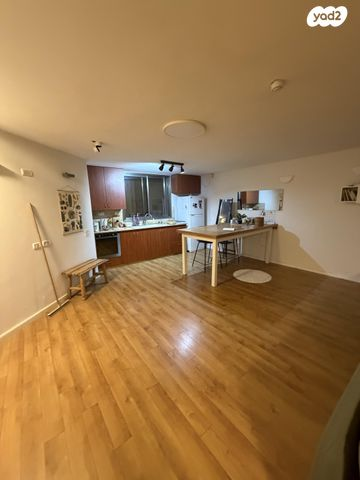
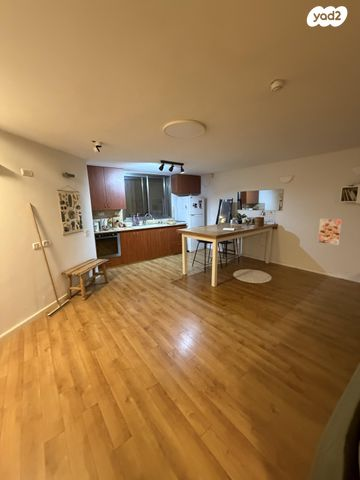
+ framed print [317,218,343,246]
